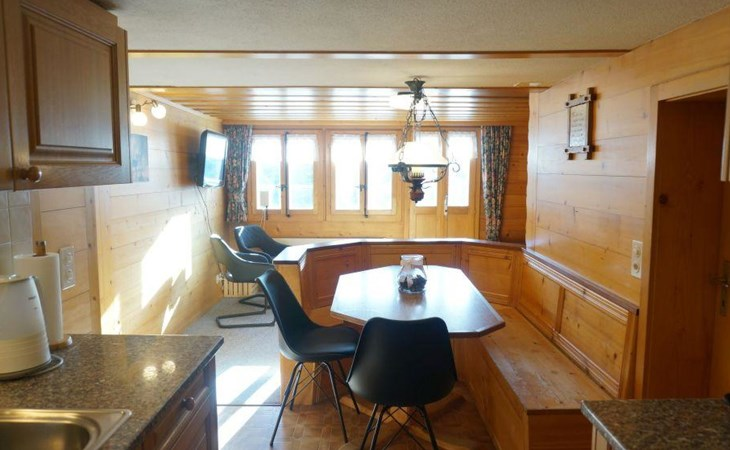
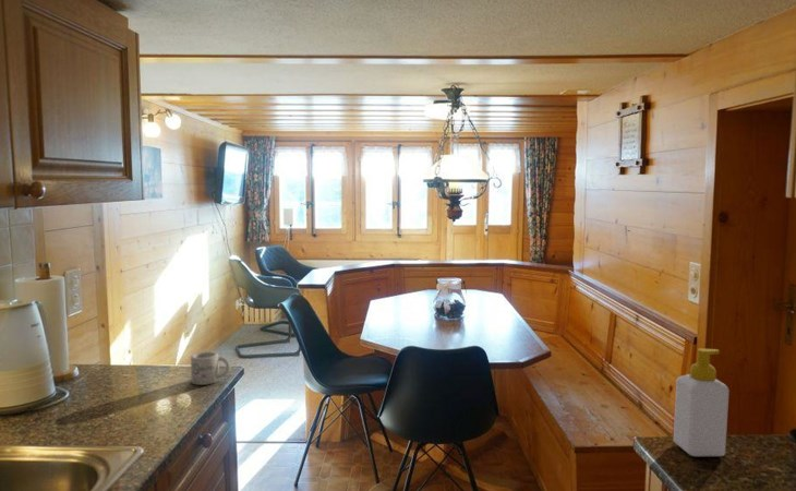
+ soap bottle [673,347,731,457]
+ mug [190,350,231,386]
